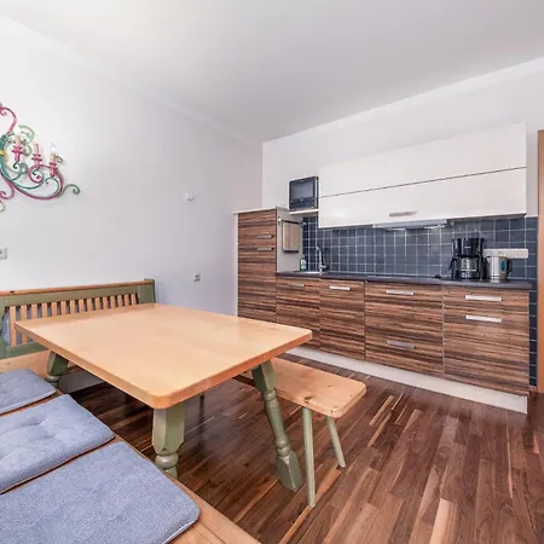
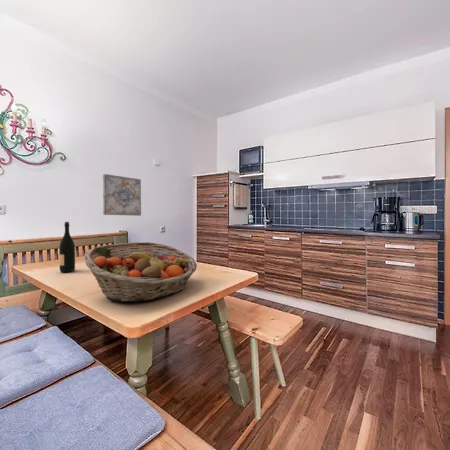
+ wall art [102,173,142,217]
+ wine bottle [58,221,76,273]
+ fruit basket [83,241,198,303]
